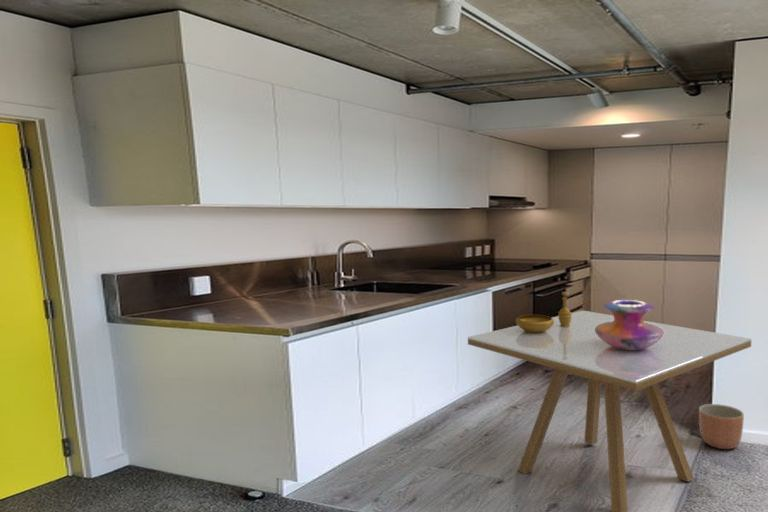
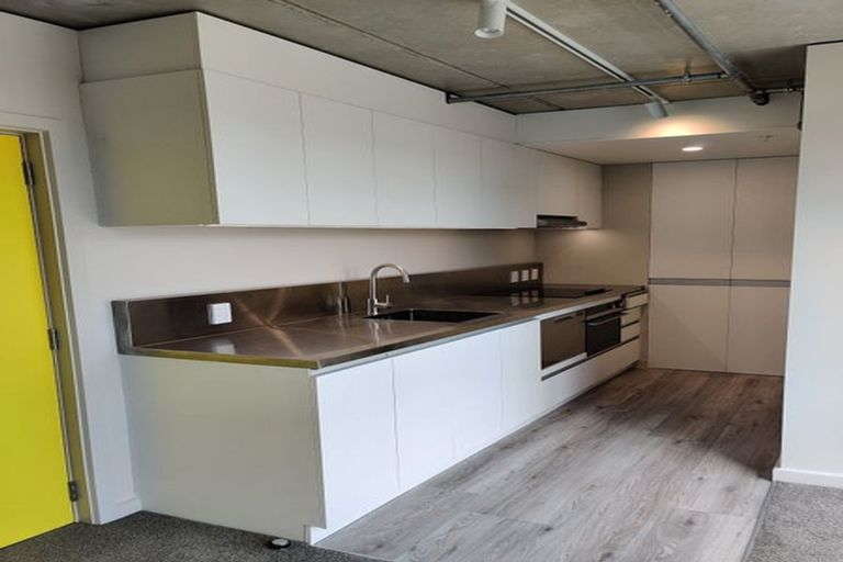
- decorative vase [595,299,664,350]
- dining table [467,310,752,512]
- planter [698,403,745,450]
- decorative bowl [515,290,572,334]
